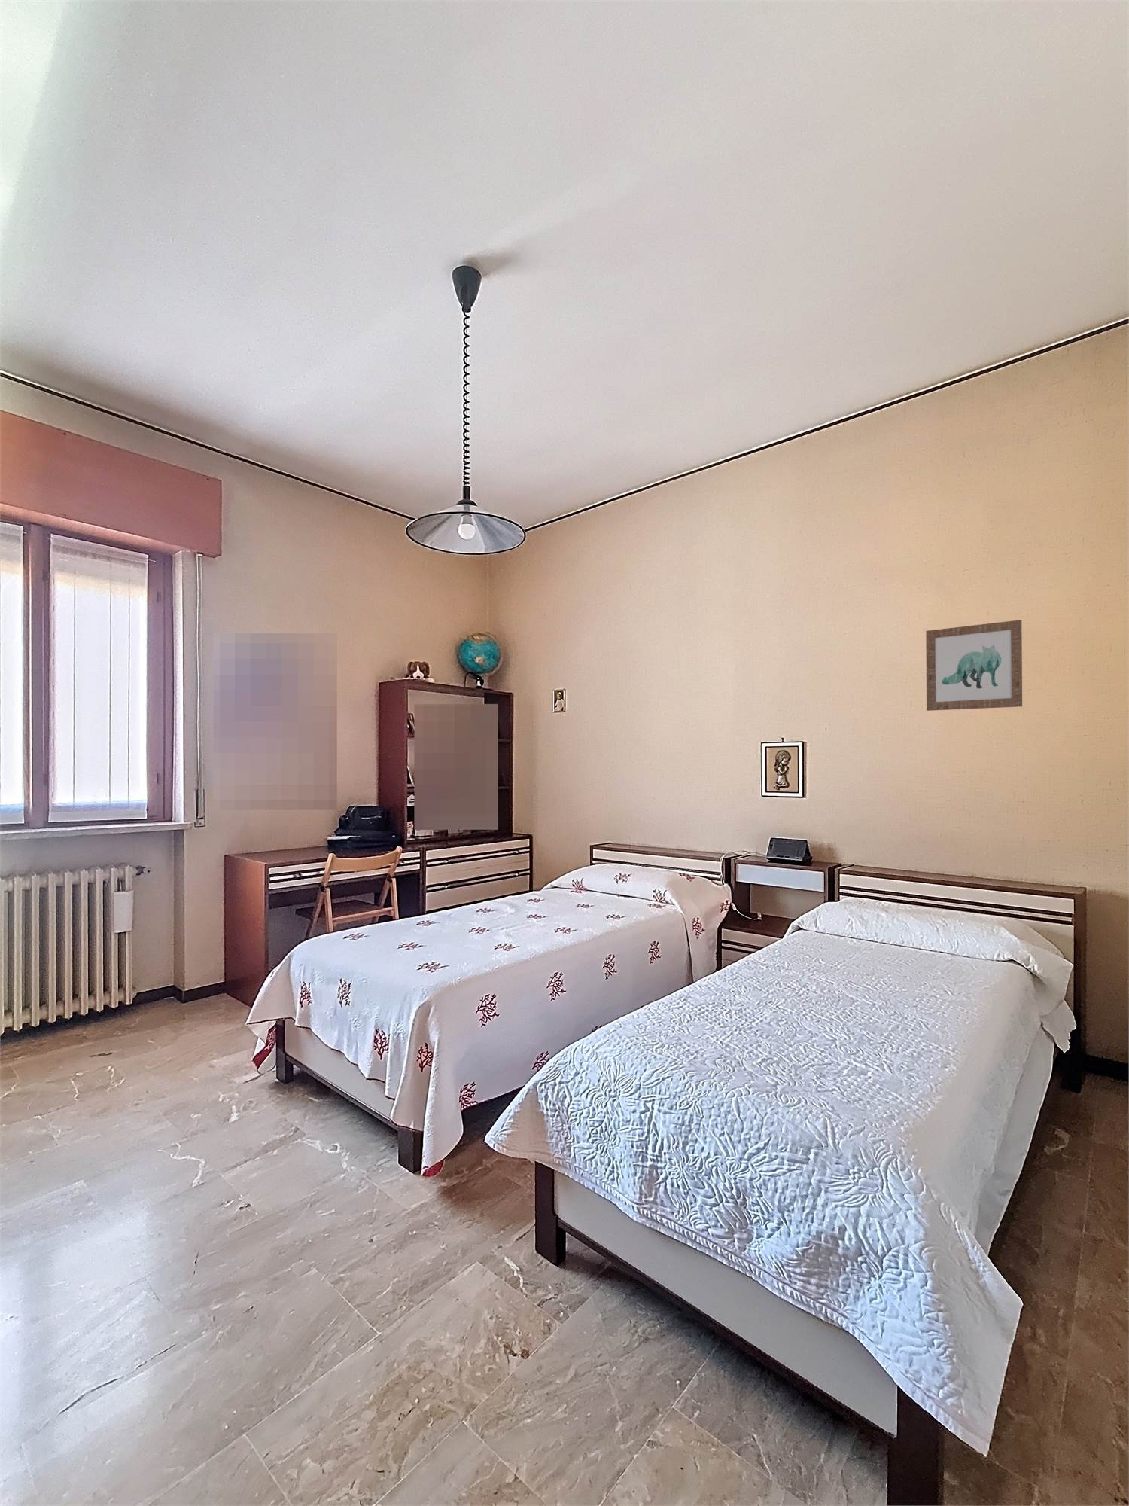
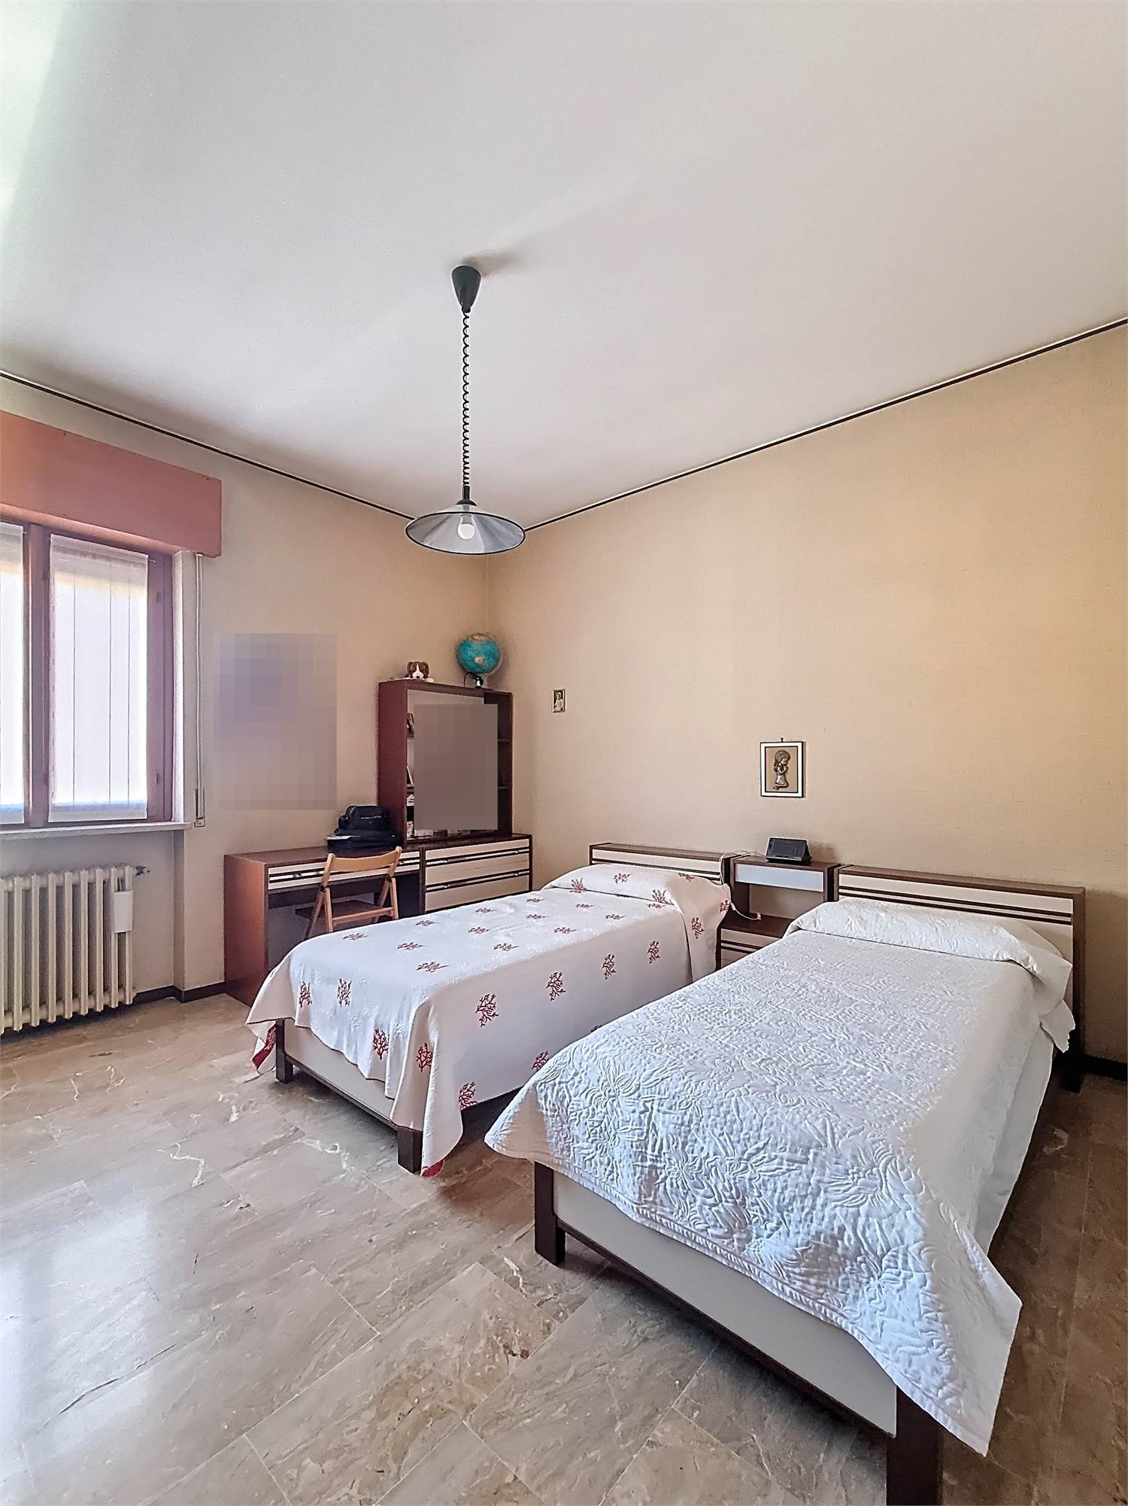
- wall art [925,619,1023,711]
